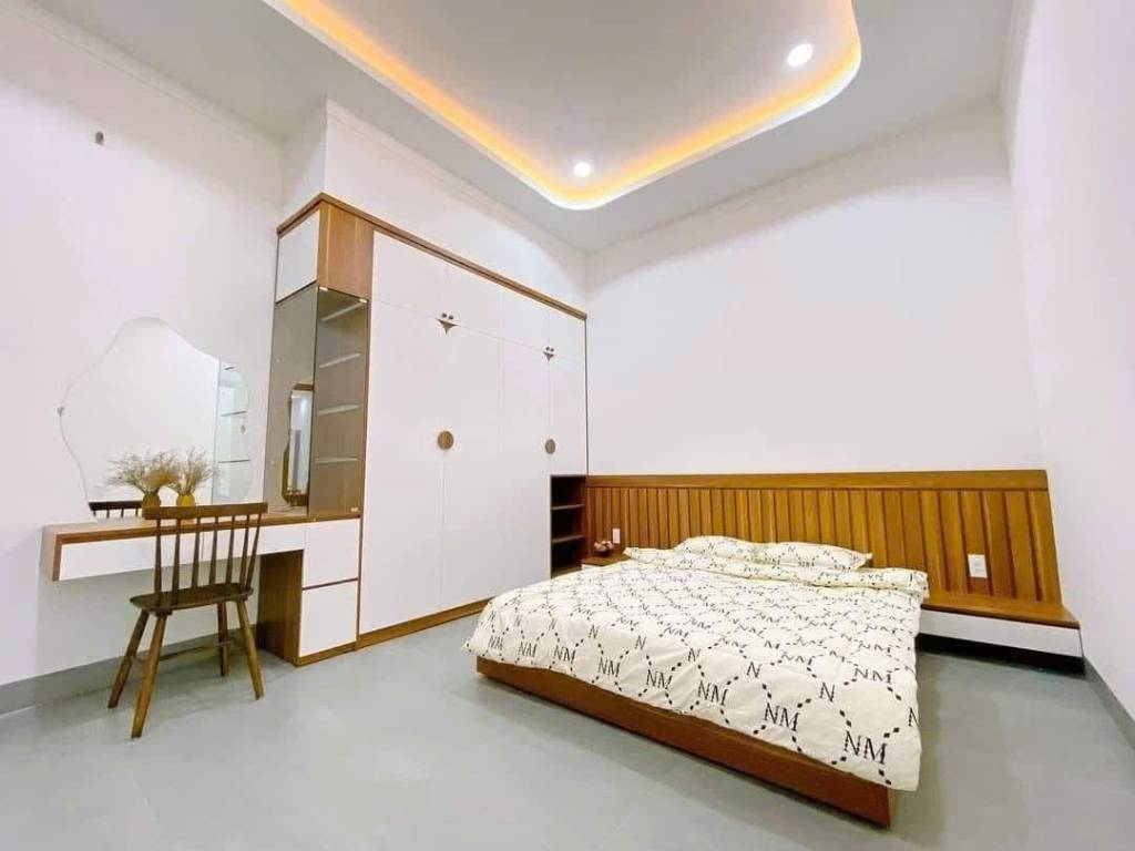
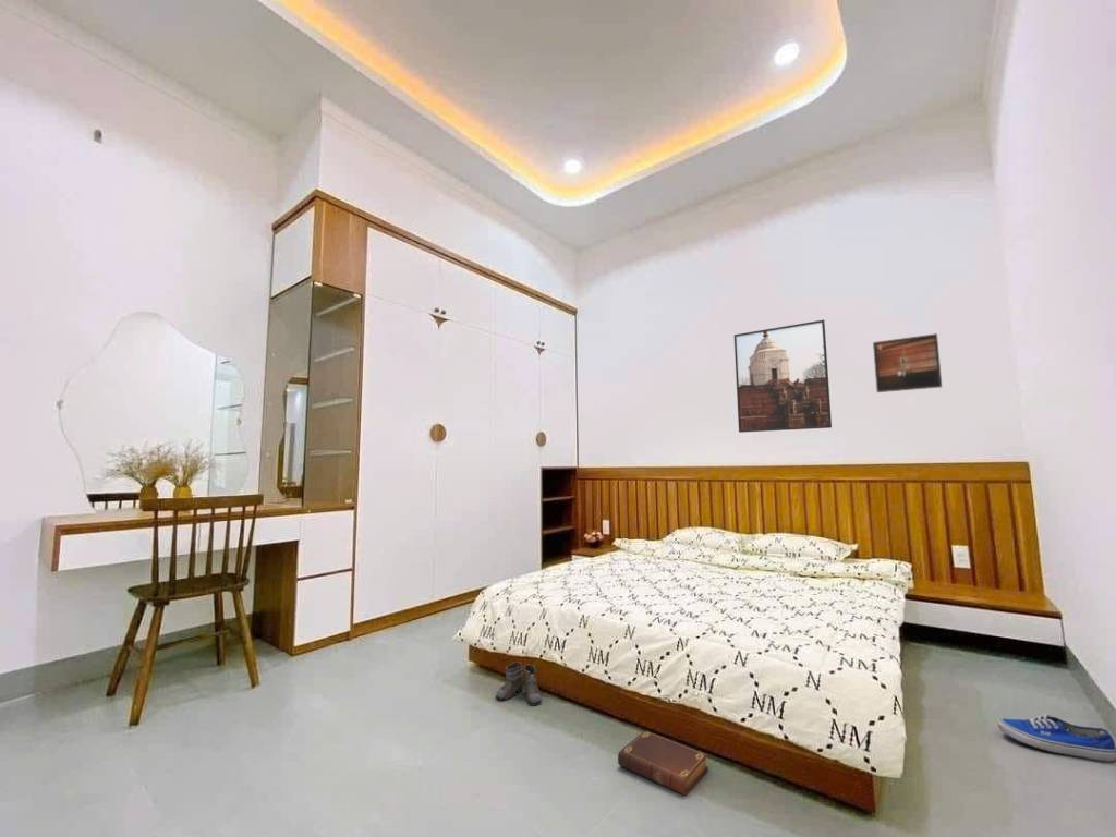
+ book [617,729,709,797]
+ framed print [872,332,943,393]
+ boots [495,660,544,706]
+ sneaker [996,713,1116,764]
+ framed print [733,319,833,434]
